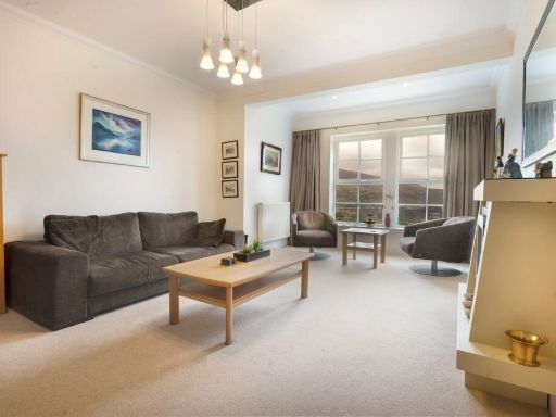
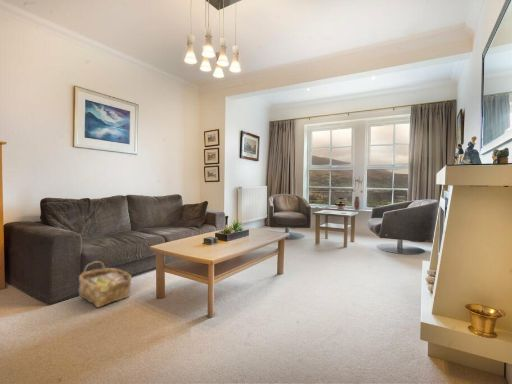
+ woven basket [78,260,132,308]
